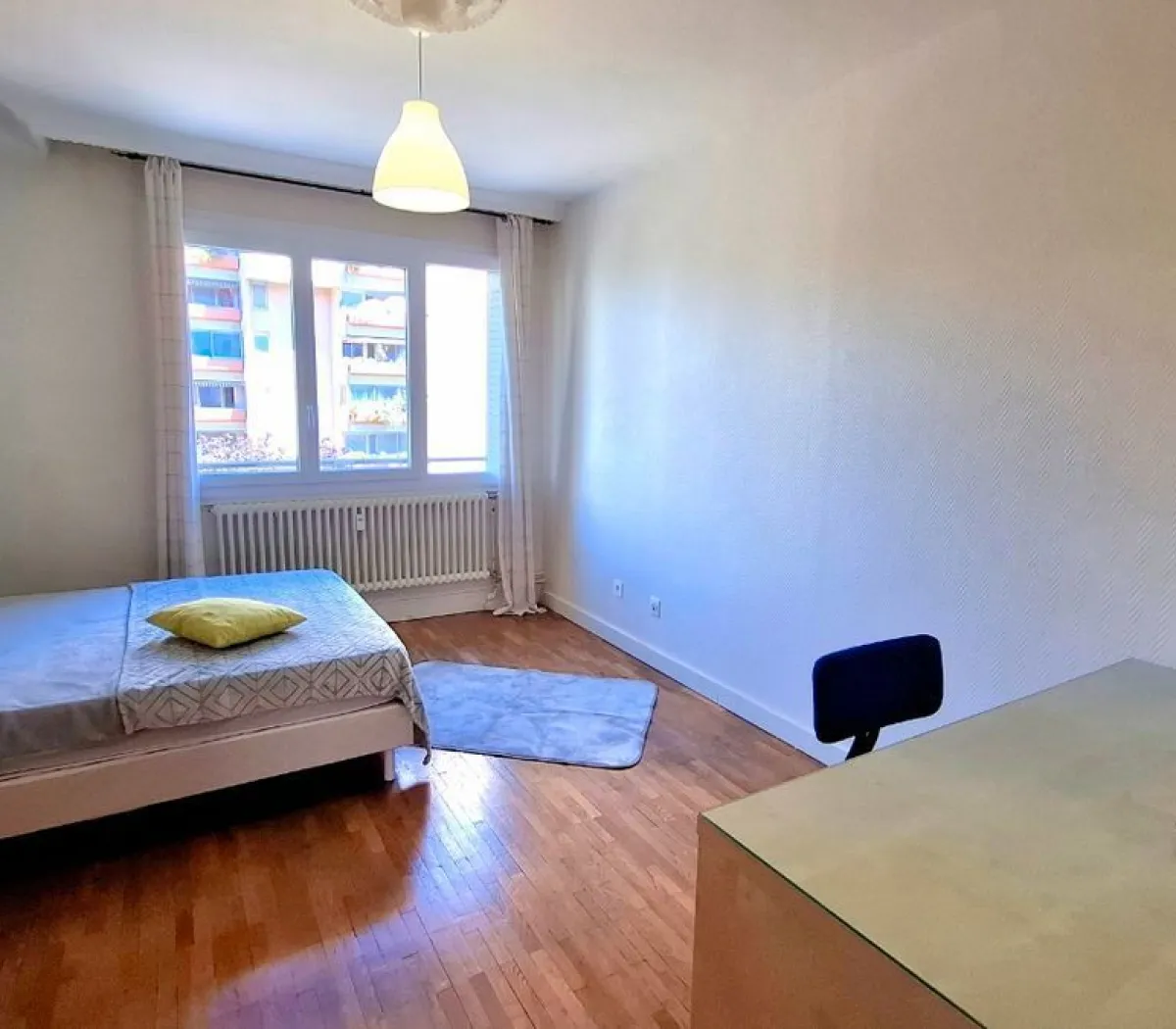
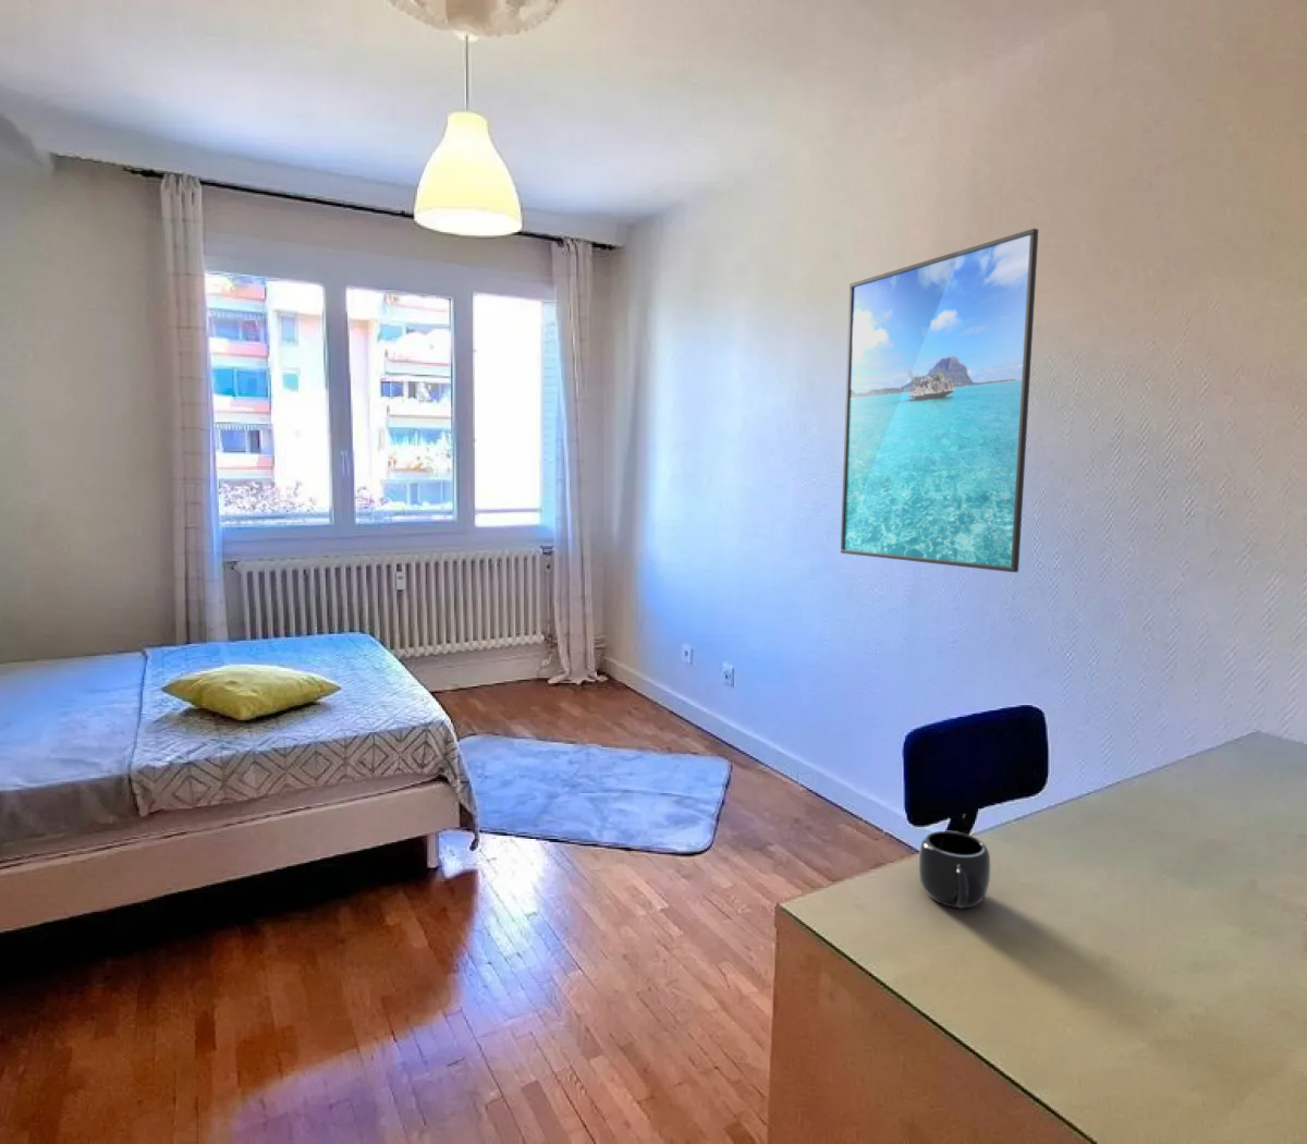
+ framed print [840,228,1039,573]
+ mug [918,830,992,909]
